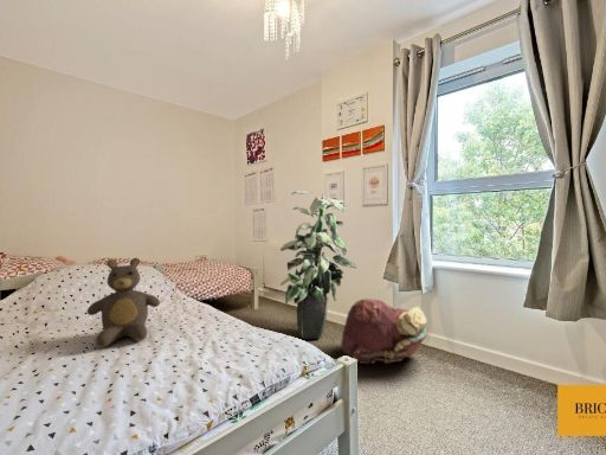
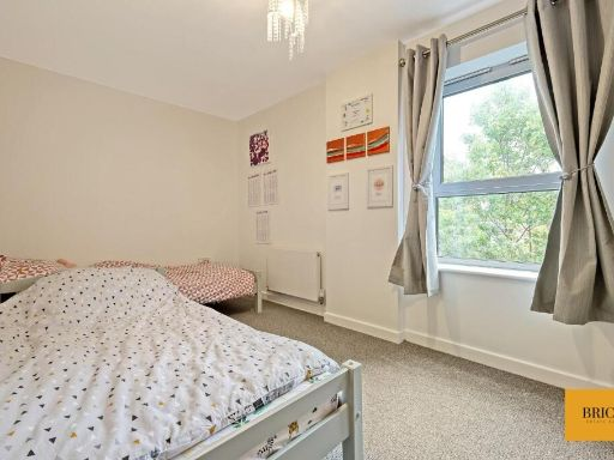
- teddy bear [86,257,161,348]
- indoor plant [279,188,357,340]
- backpack [340,297,428,365]
